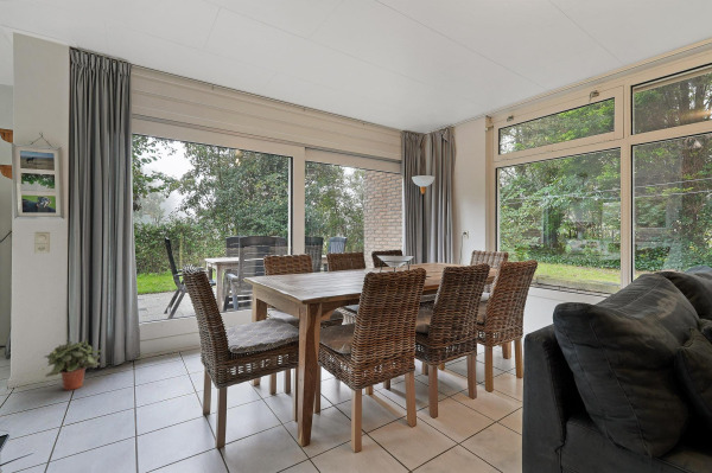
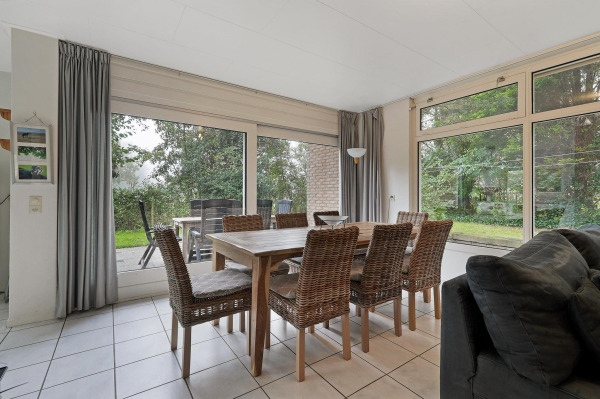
- potted plant [43,338,103,391]
